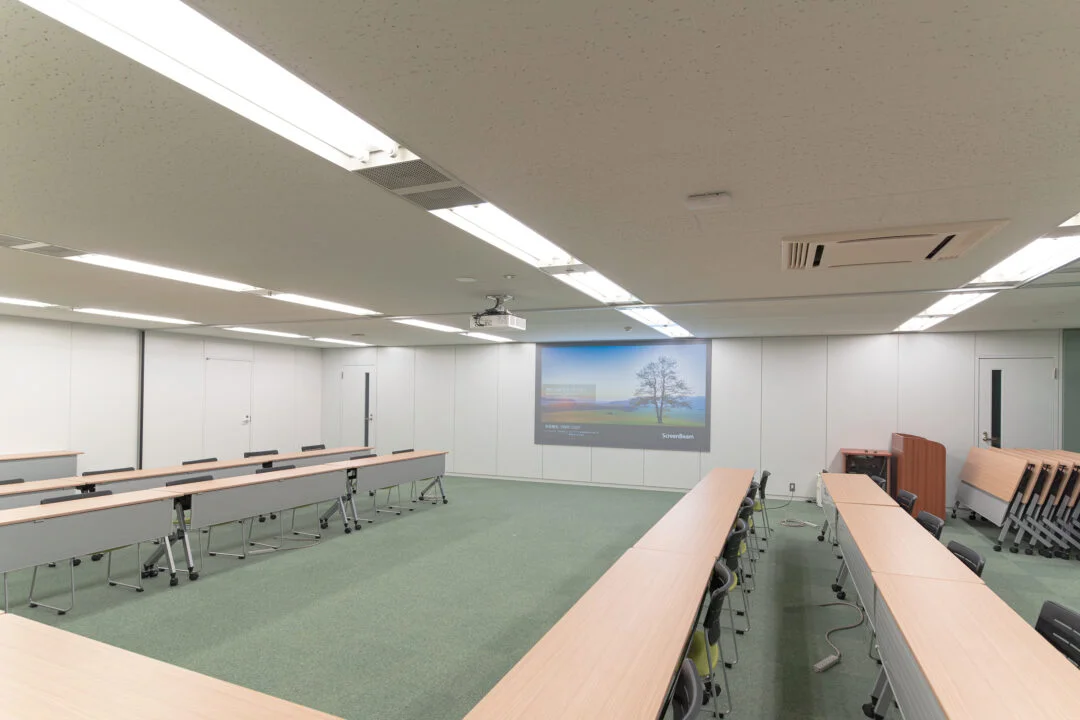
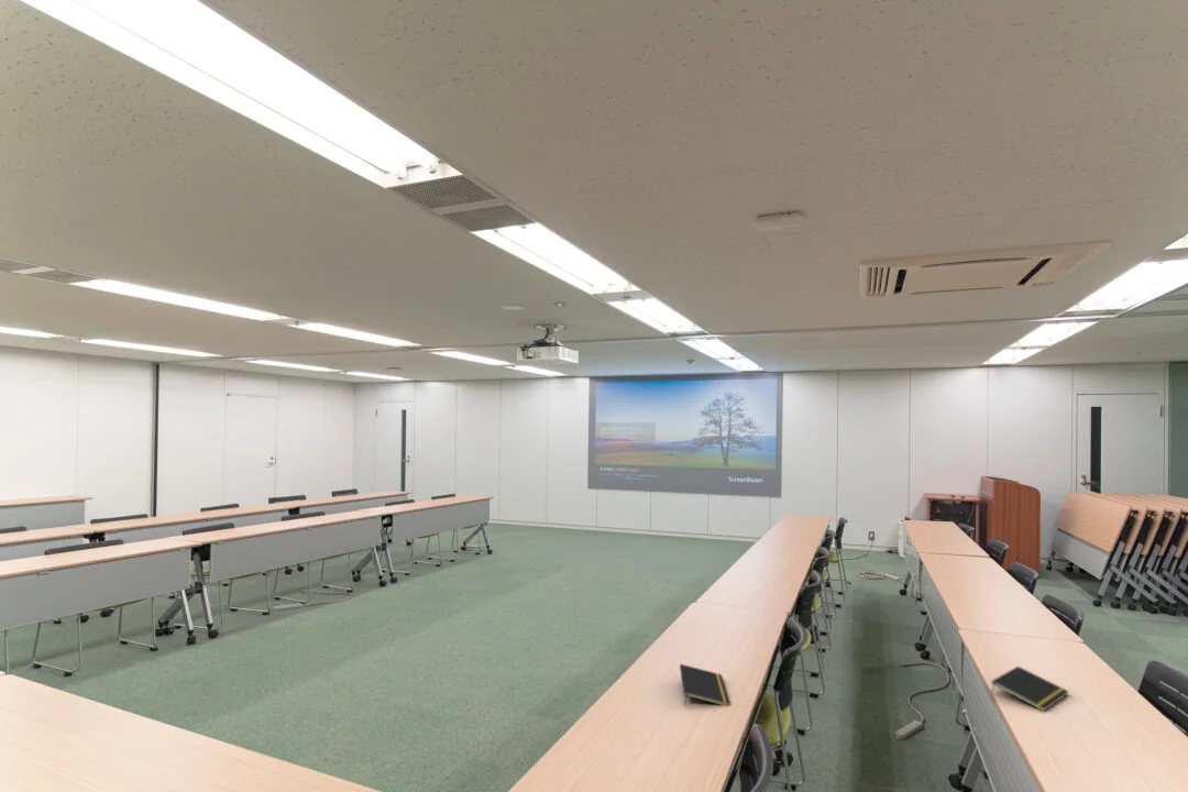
+ notepad [990,666,1070,713]
+ notepad [679,663,732,706]
